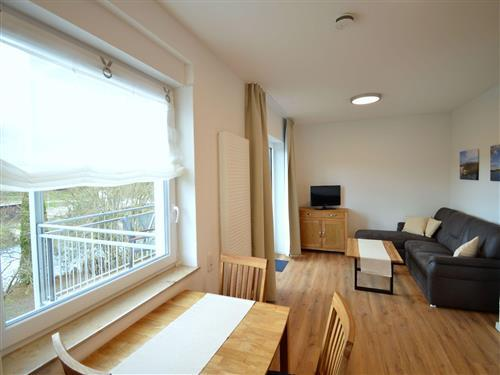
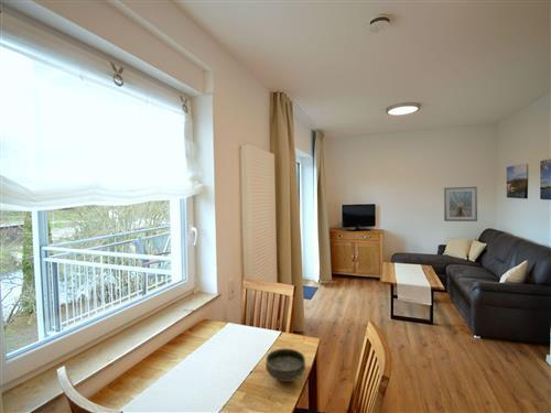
+ bowl [264,347,306,383]
+ picture frame [443,186,478,222]
